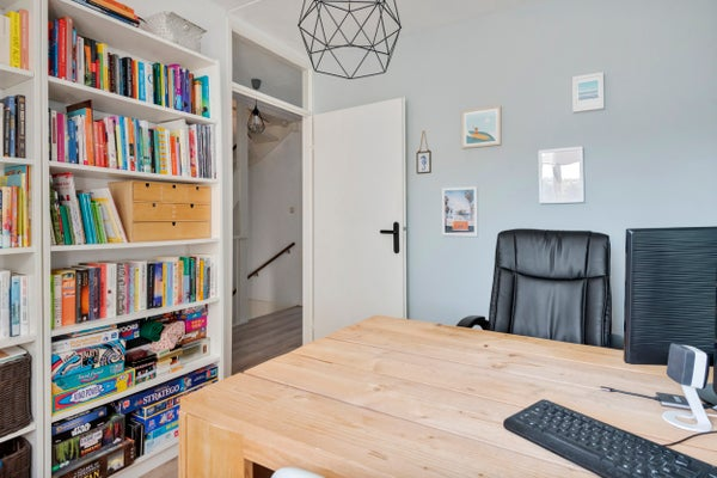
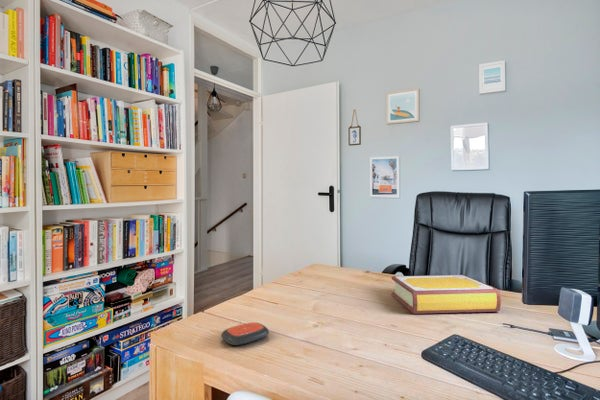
+ remote control [220,322,270,346]
+ book [391,274,502,315]
